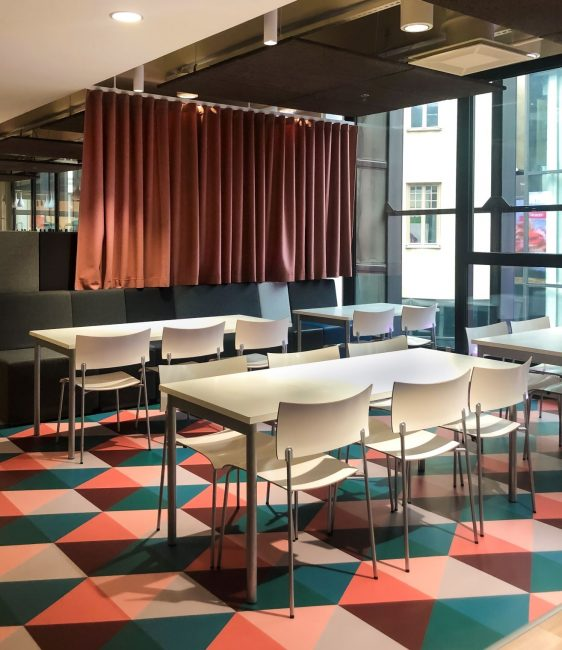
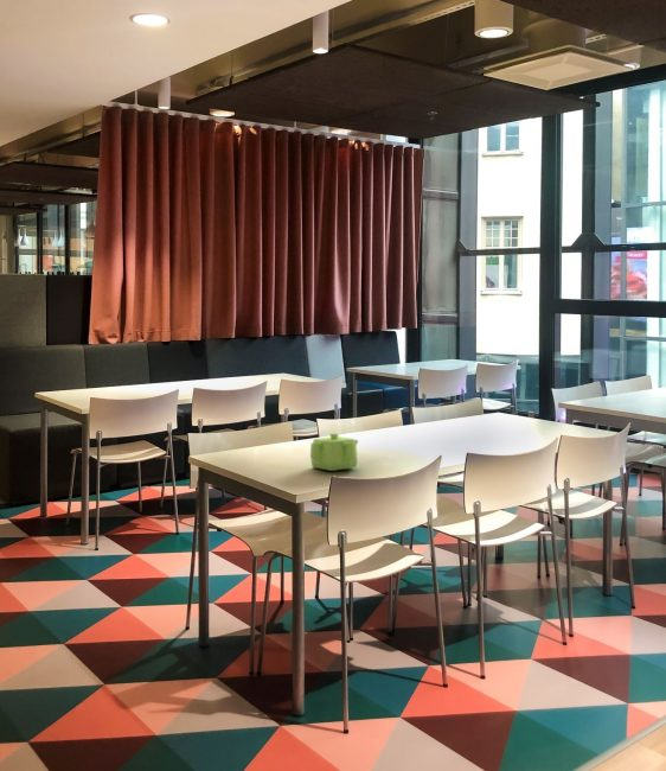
+ teapot [309,432,359,472]
